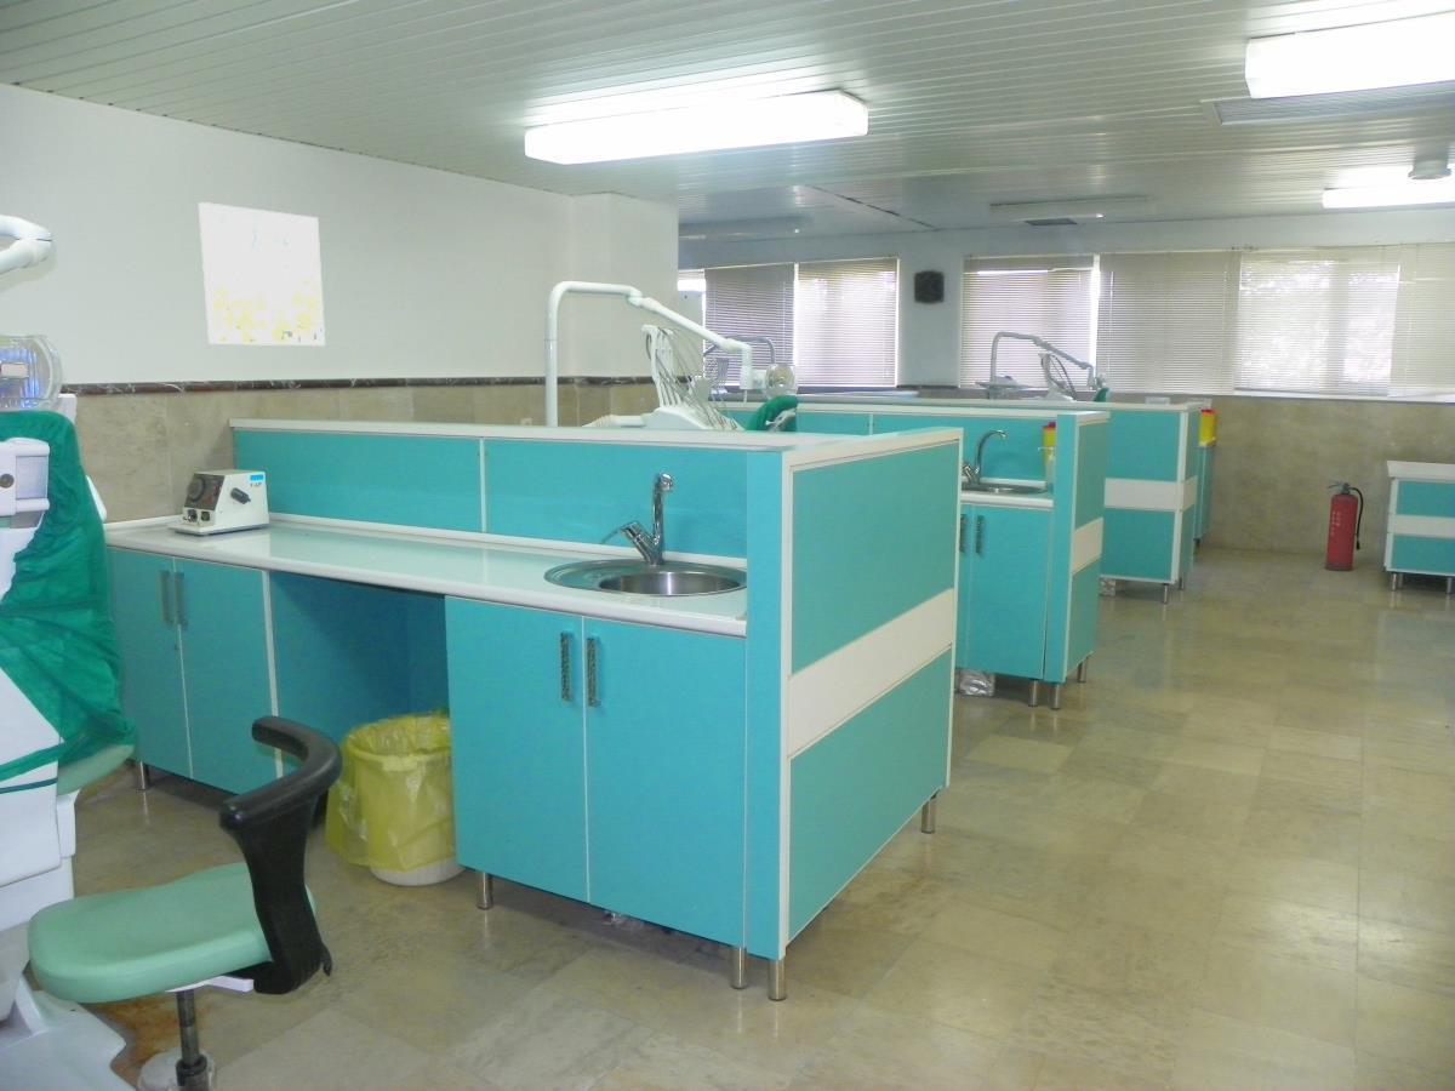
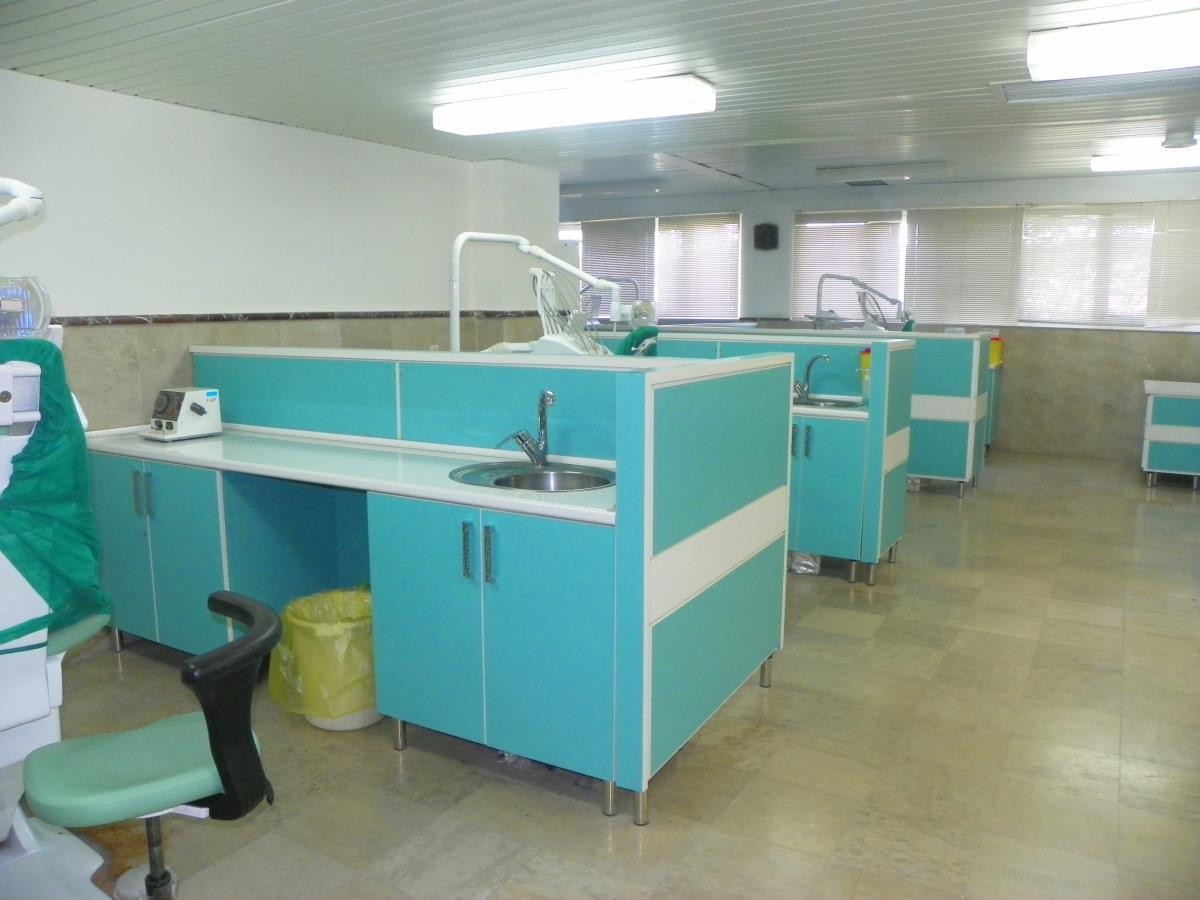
- fire extinguisher [1324,479,1364,572]
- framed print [198,201,326,347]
